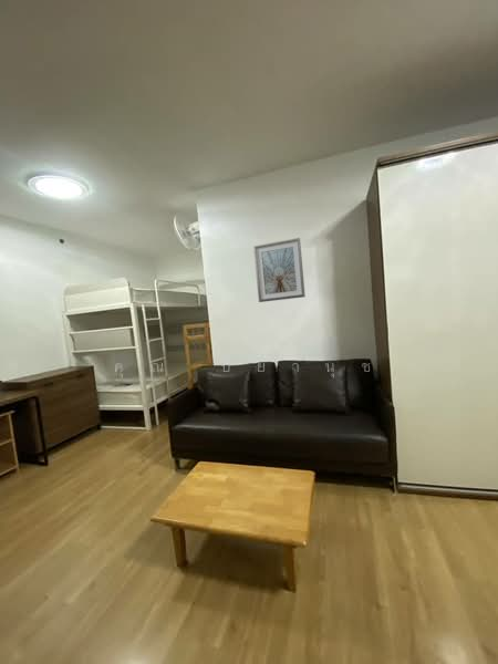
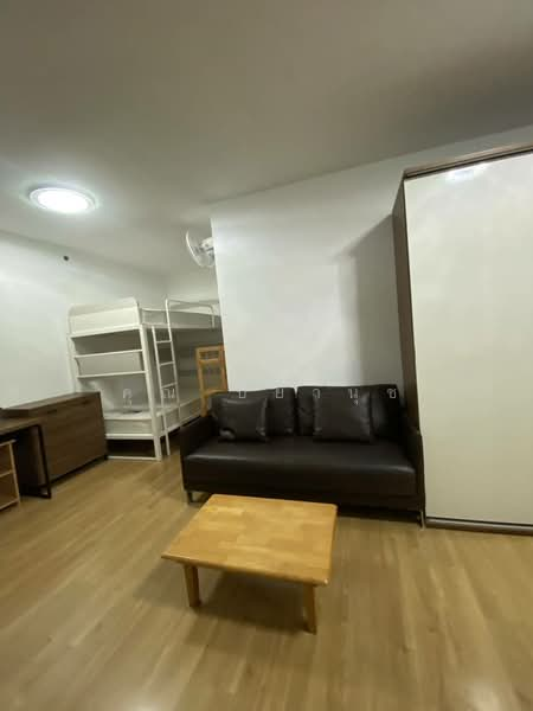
- picture frame [252,237,307,303]
